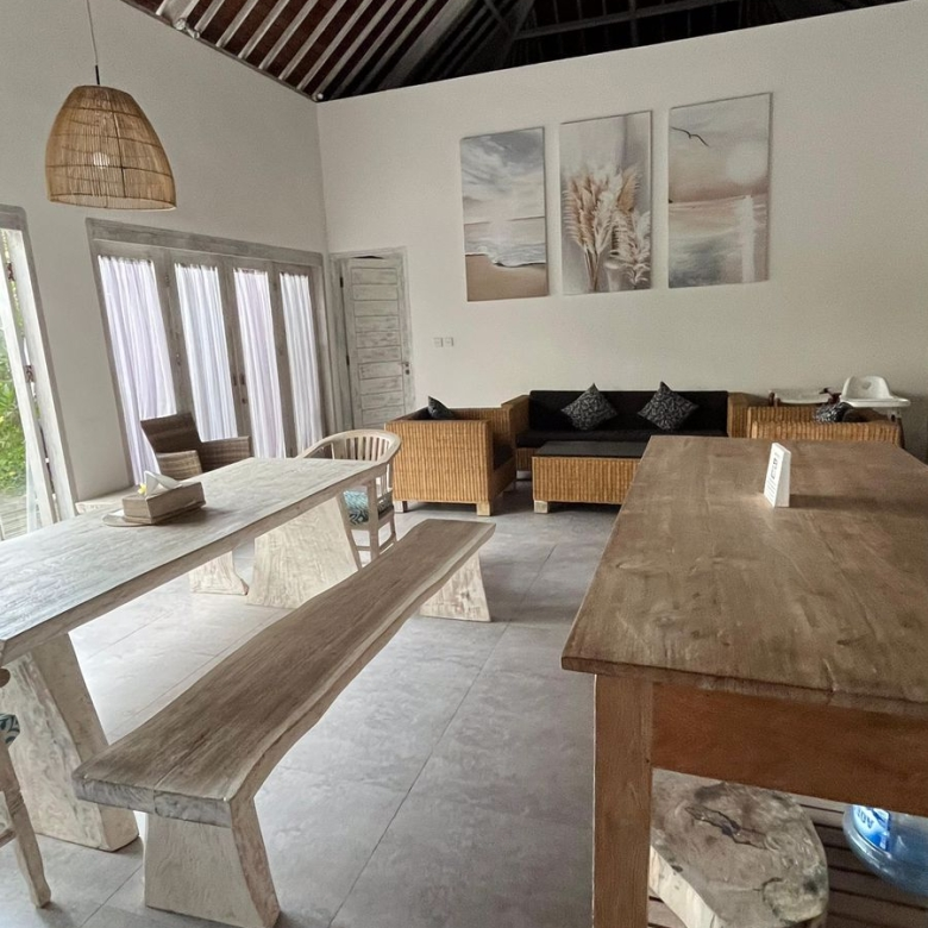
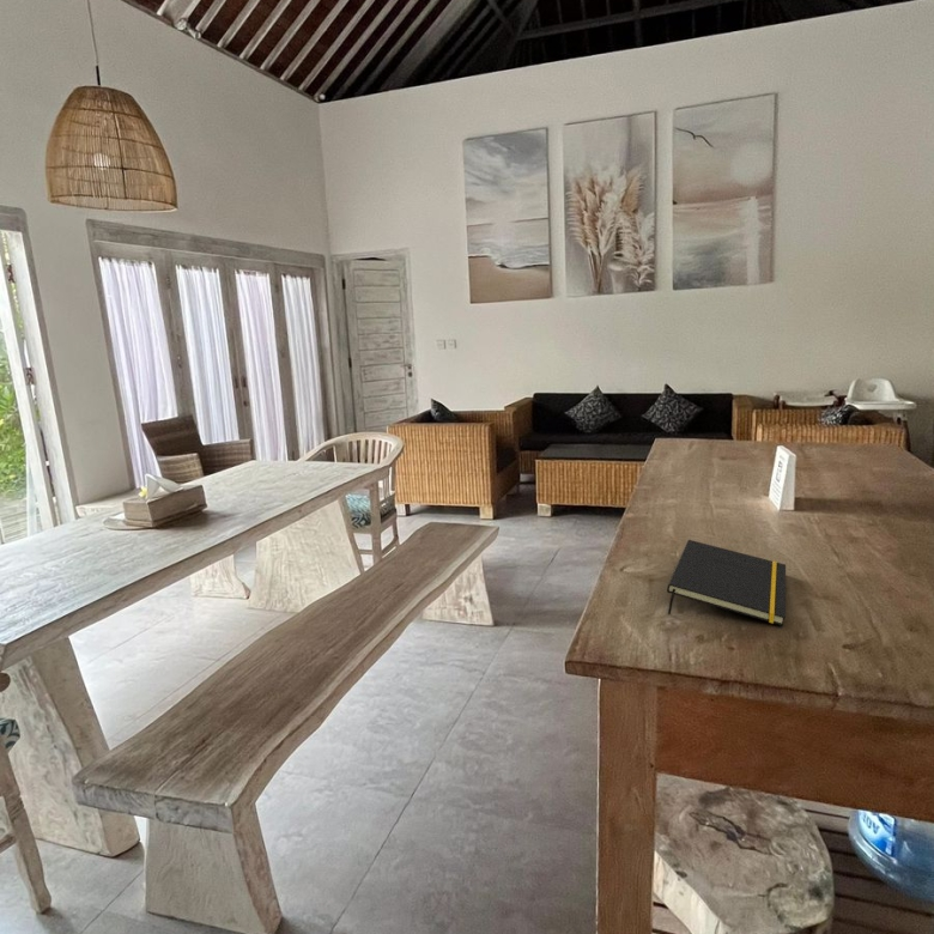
+ notepad [666,539,787,626]
